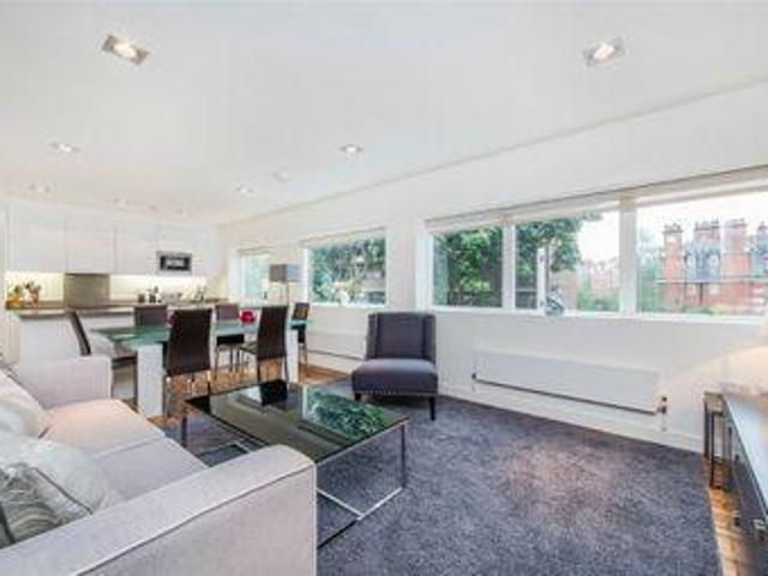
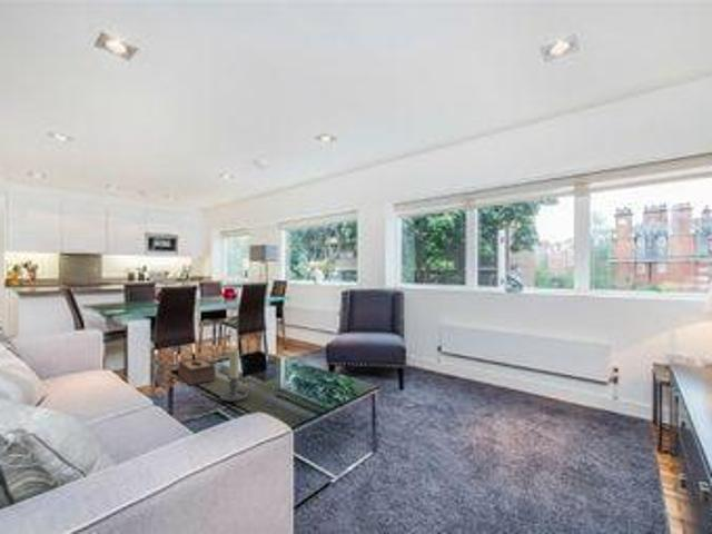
+ candle holder [219,348,253,403]
+ tissue box [177,357,217,386]
